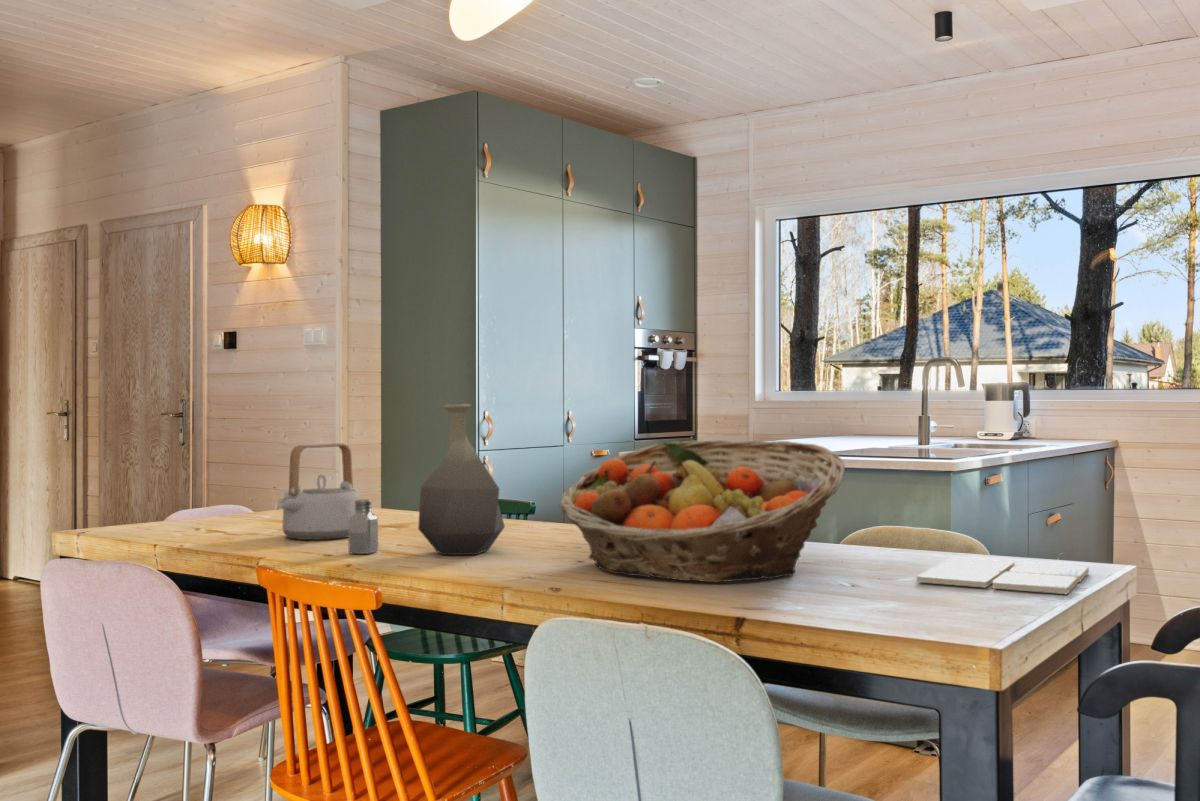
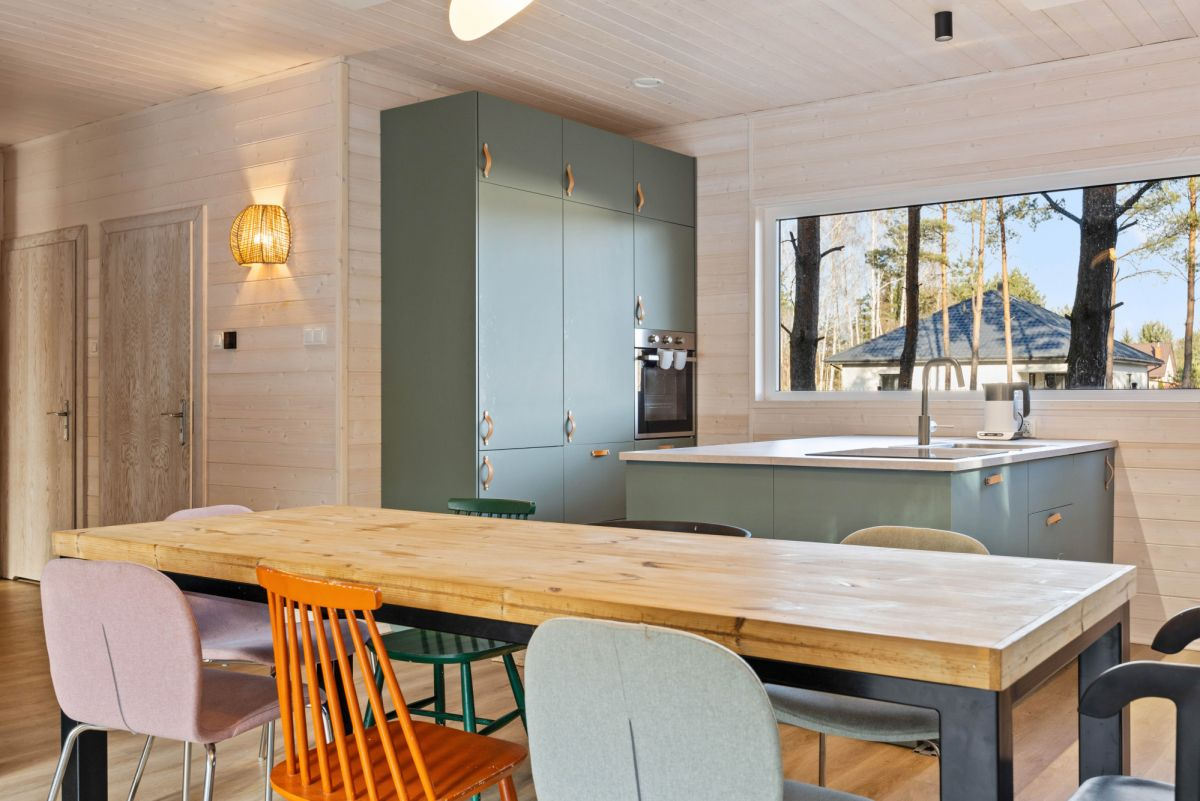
- drink coaster [916,557,1090,595]
- teapot [276,442,360,541]
- saltshaker [347,498,379,555]
- fruit basket [558,439,846,583]
- vase [417,403,506,556]
